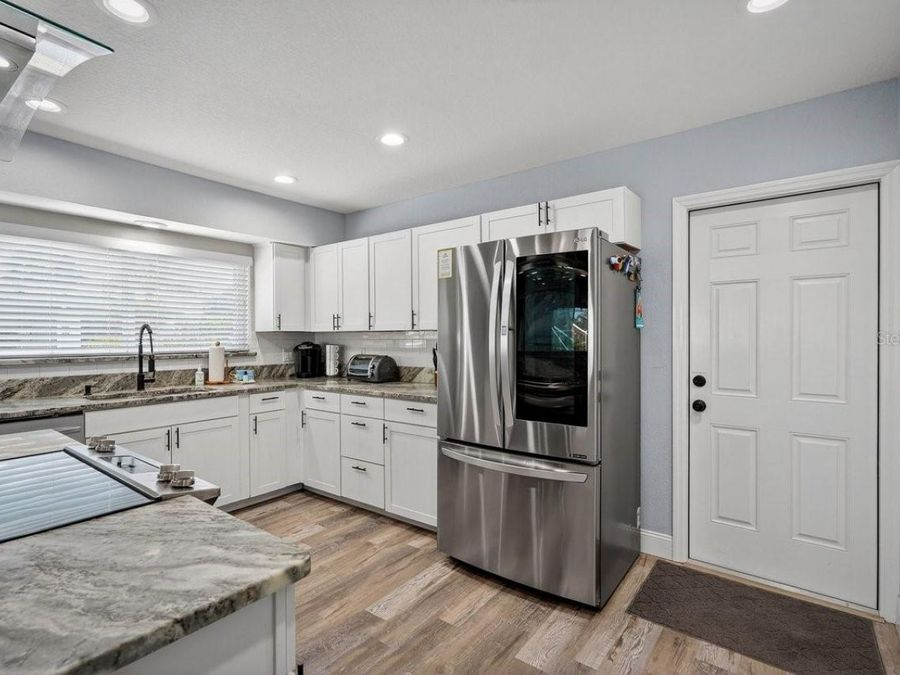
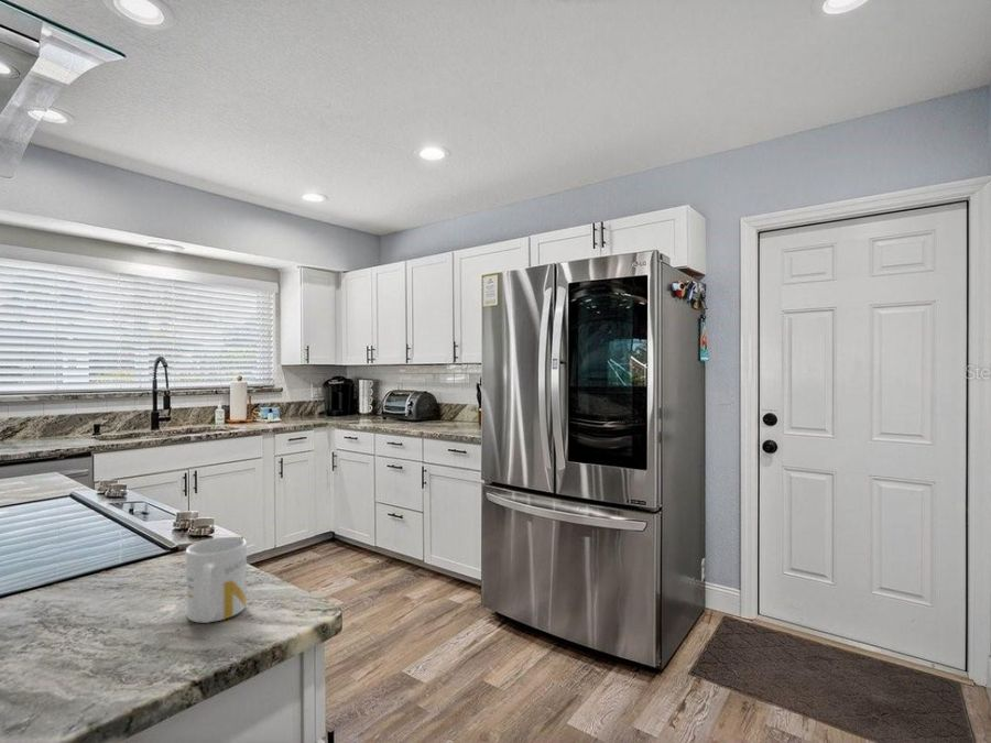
+ mug [184,536,248,624]
